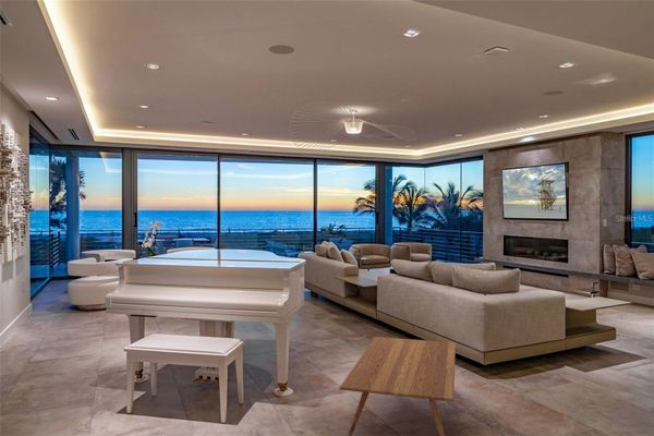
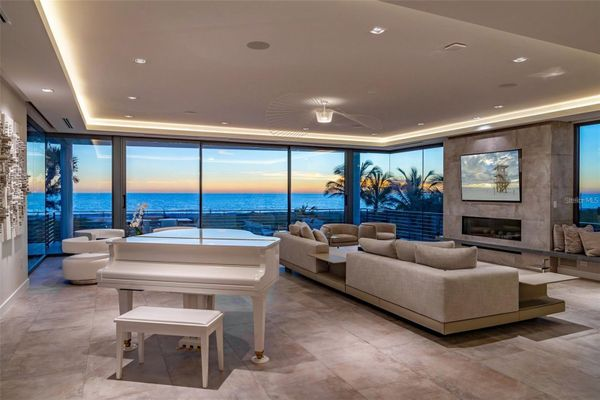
- coffee table [338,336,457,436]
